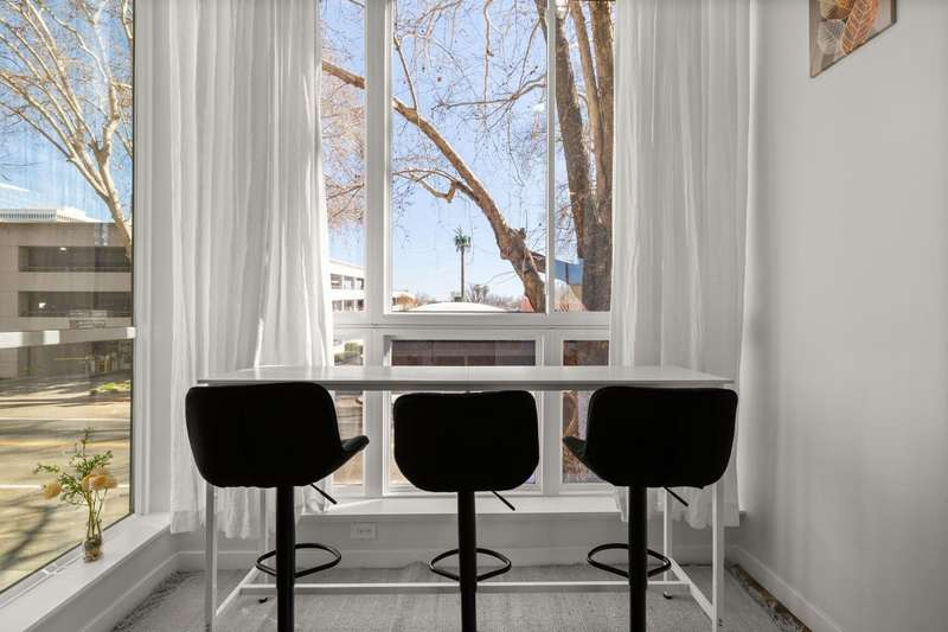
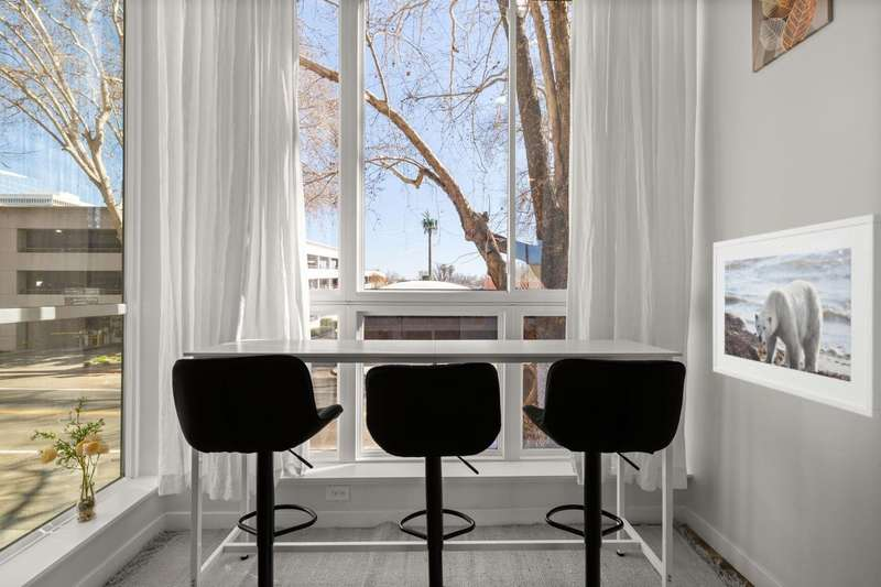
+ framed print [711,213,881,418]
